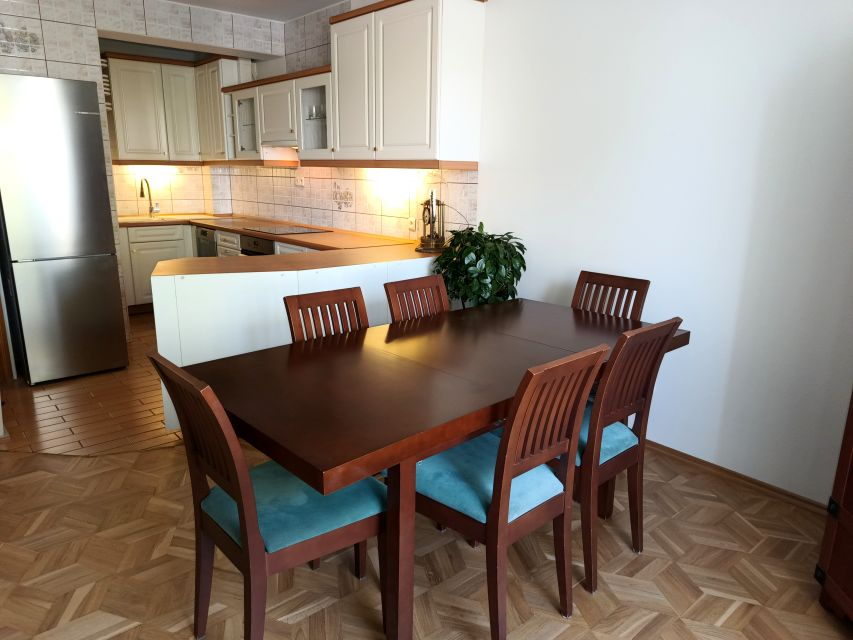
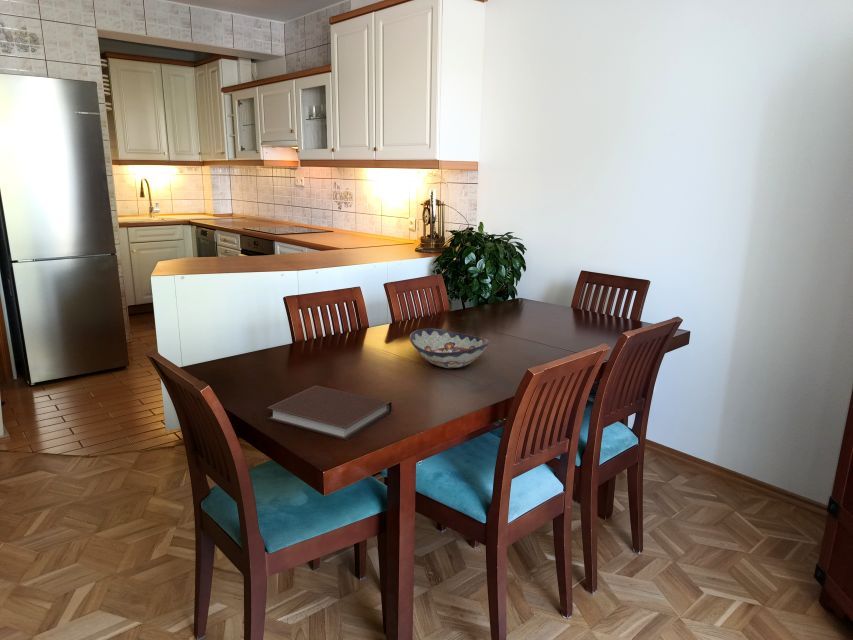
+ notebook [266,384,393,441]
+ decorative bowl [409,328,491,369]
